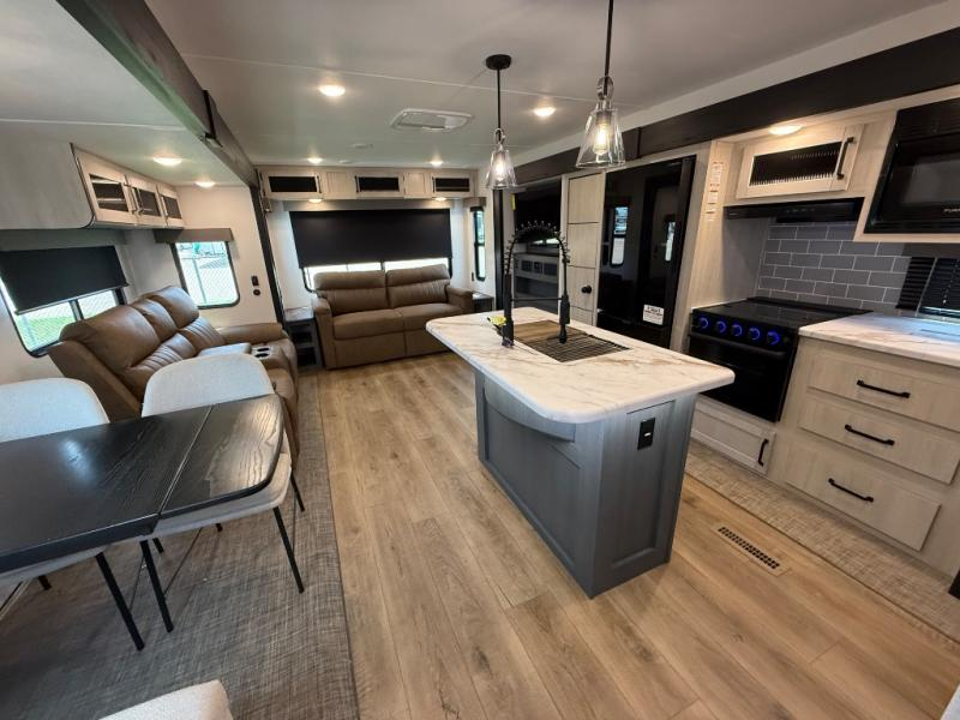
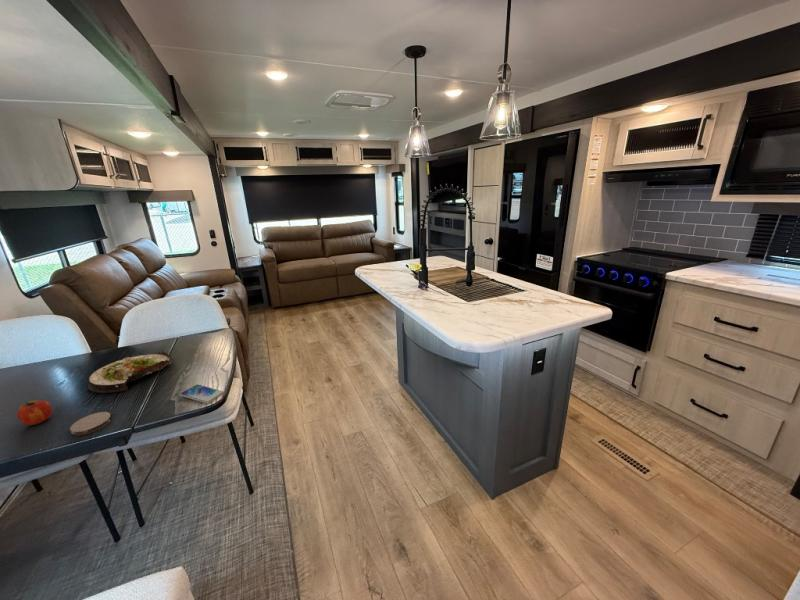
+ coaster [69,411,112,436]
+ smartphone [179,383,225,405]
+ fruit [16,399,53,426]
+ salad plate [87,350,173,394]
